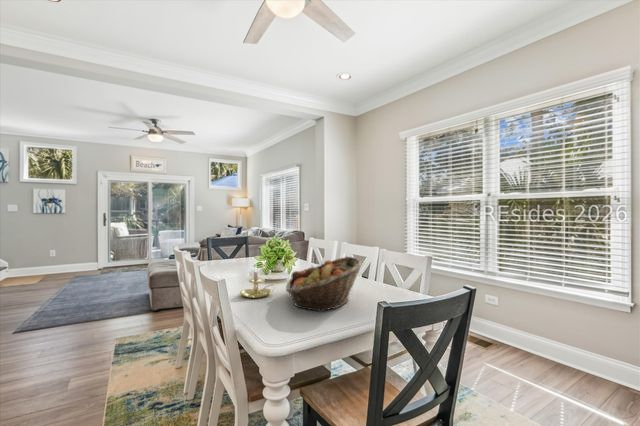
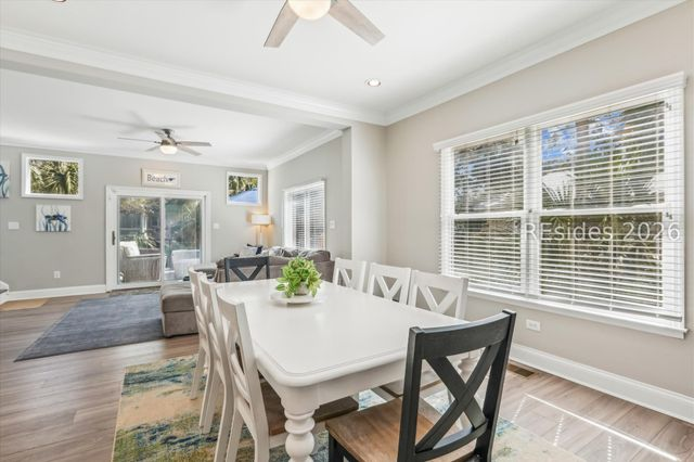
- fruit basket [285,256,365,312]
- candle holder [239,263,278,299]
